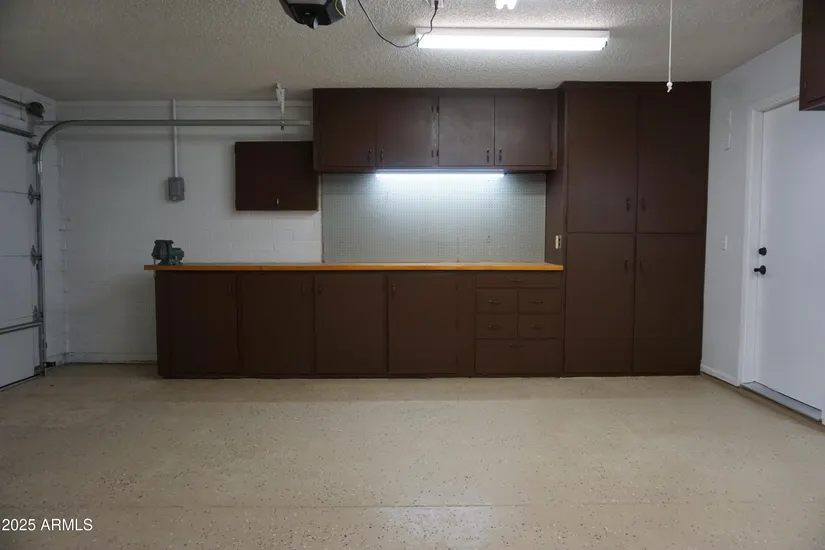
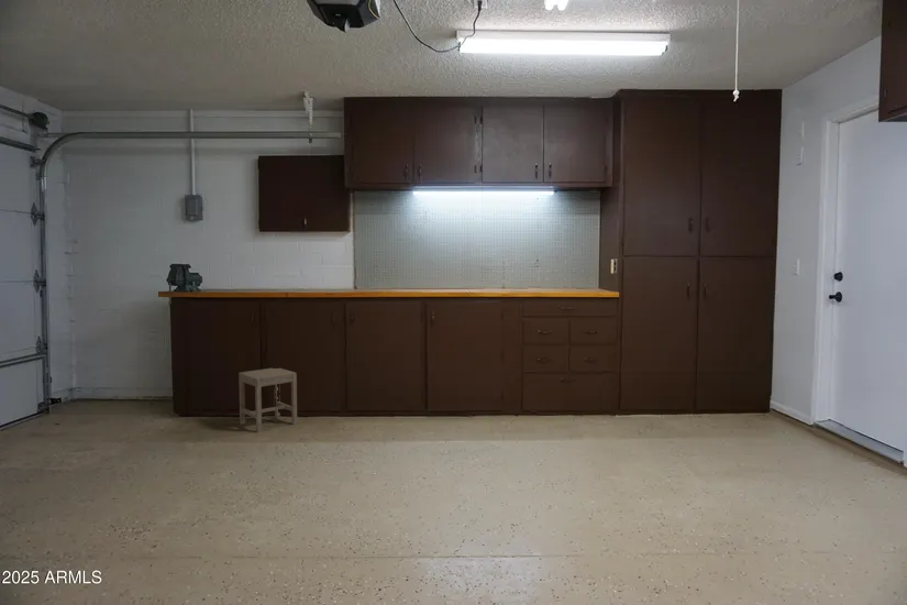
+ stool [237,367,298,433]
